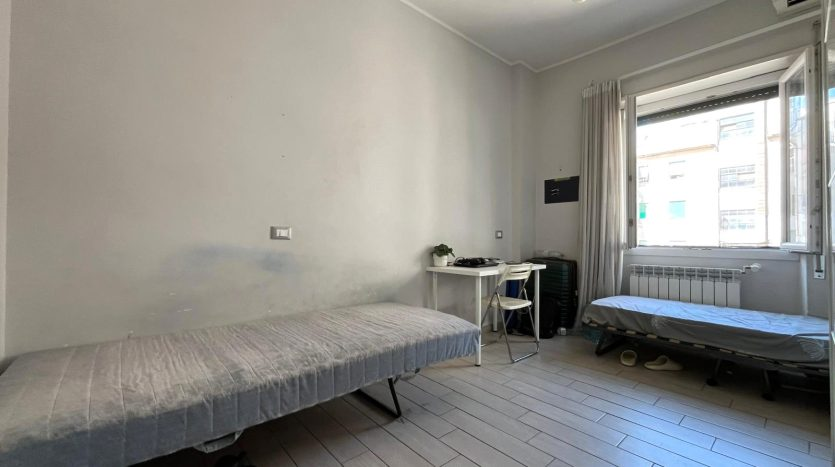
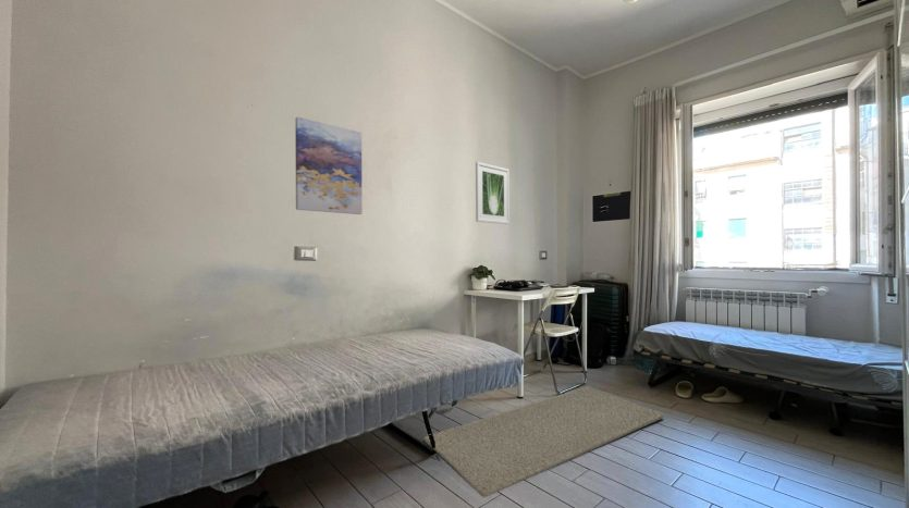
+ wall art [294,116,364,215]
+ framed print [475,161,511,225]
+ rug [422,385,665,498]
